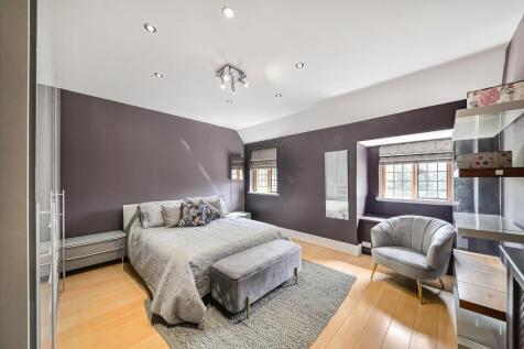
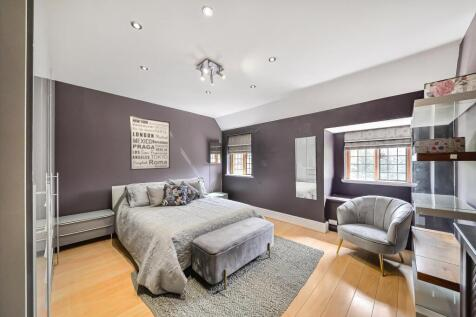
+ wall art [129,115,171,171]
